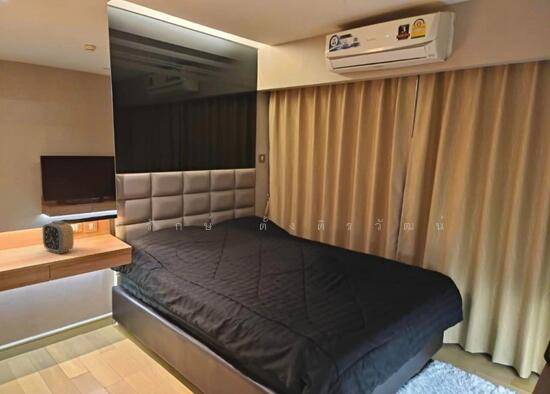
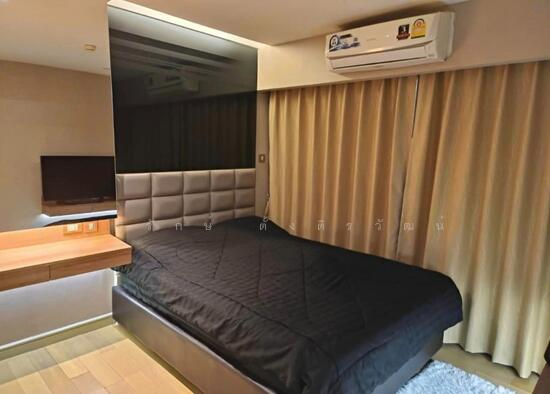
- alarm clock [42,219,75,255]
